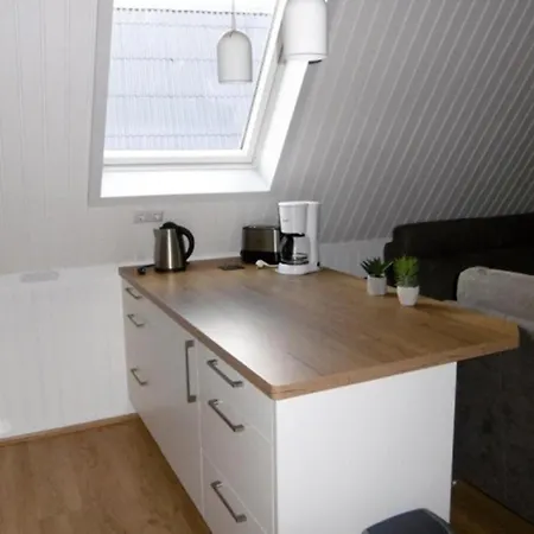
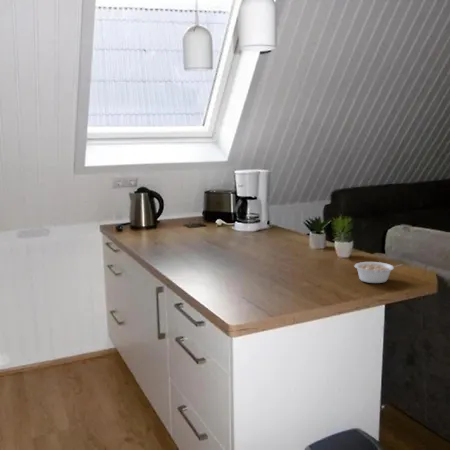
+ legume [353,261,404,284]
